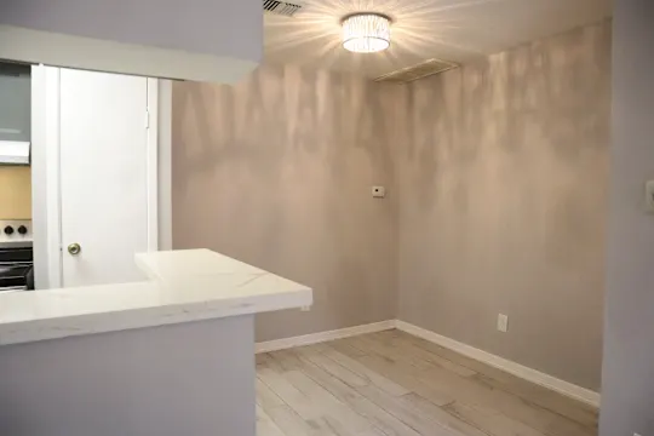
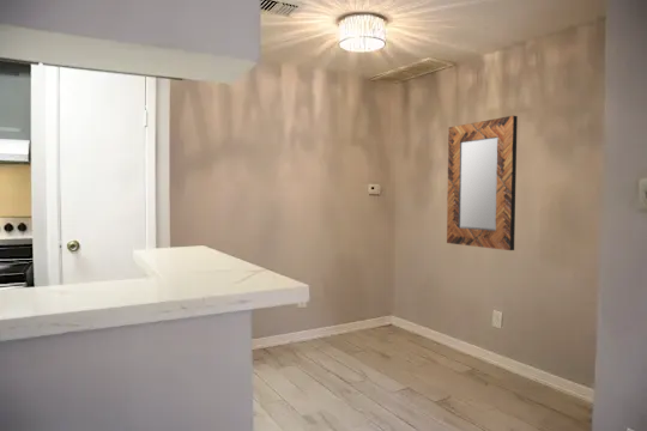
+ home mirror [446,115,519,251]
